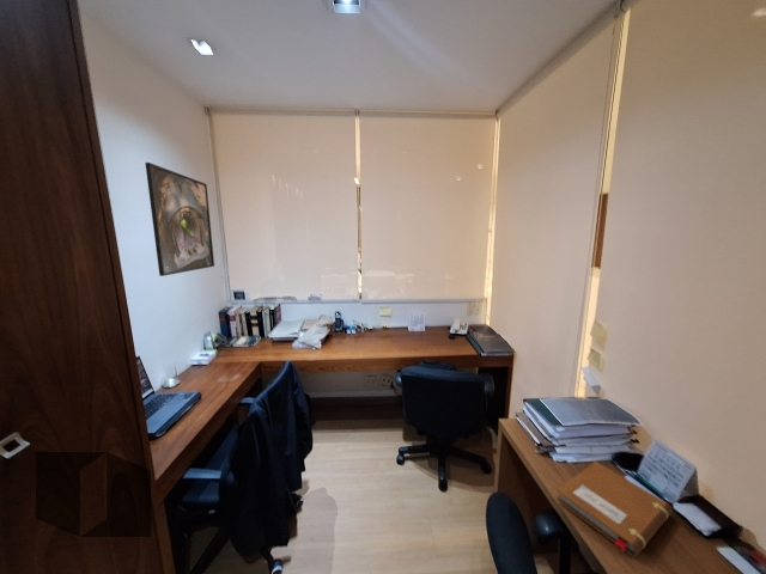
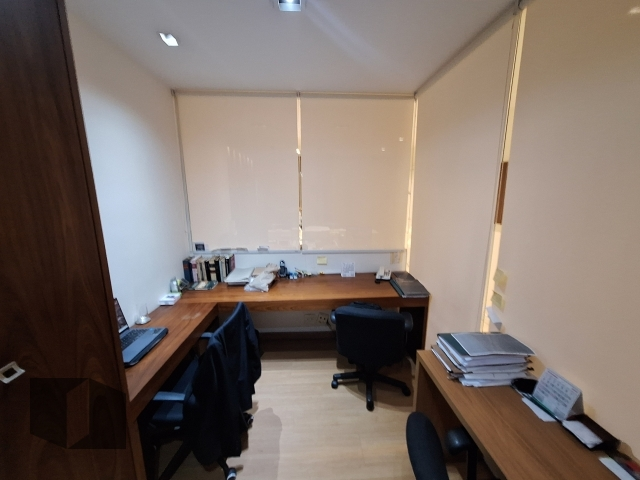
- notebook [555,460,674,558]
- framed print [144,161,215,277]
